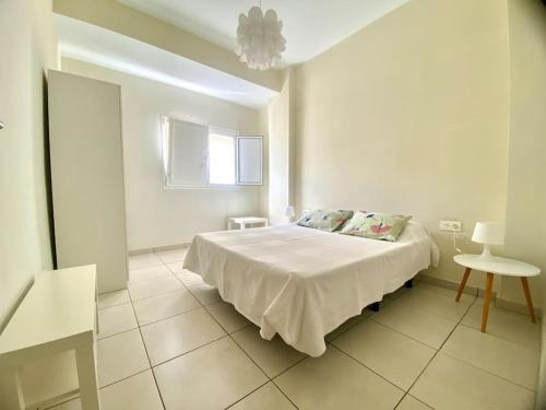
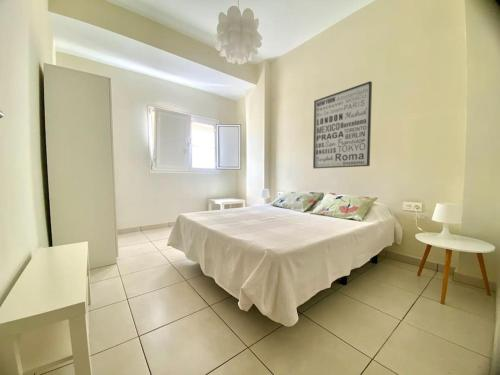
+ wall art [312,80,373,169]
